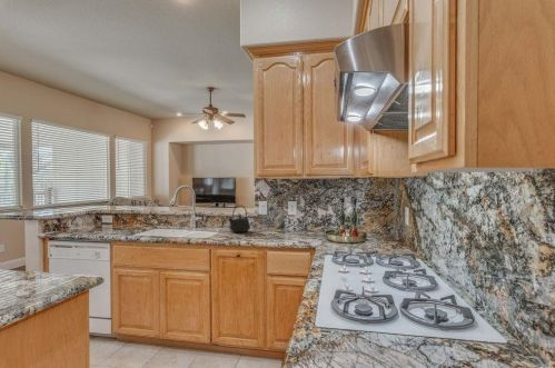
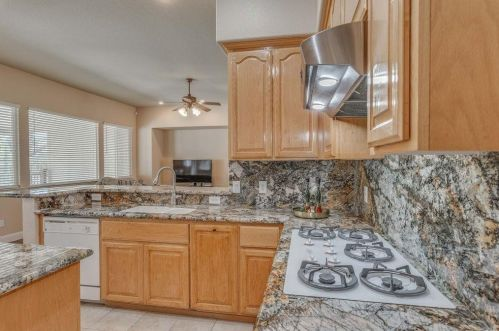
- kettle [227,203,251,233]
